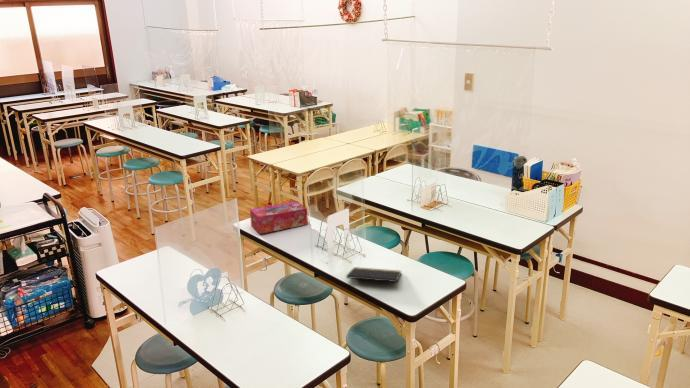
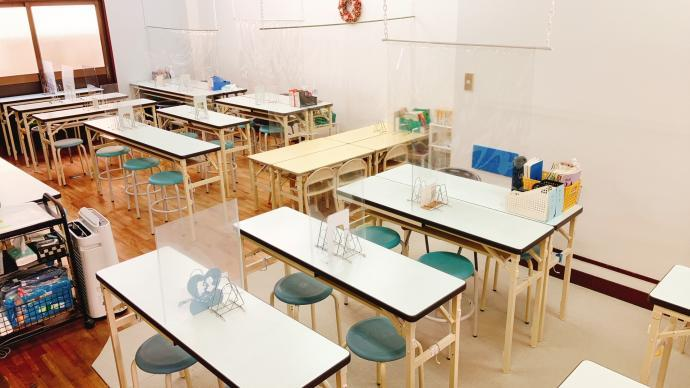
- tissue box [249,200,309,235]
- notepad [345,266,402,288]
